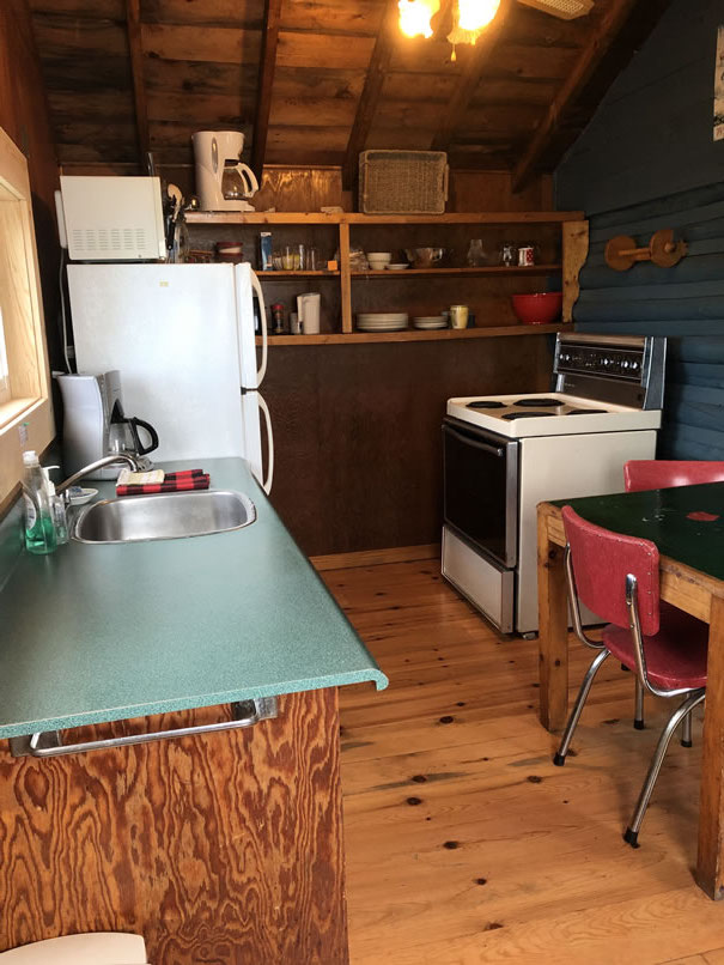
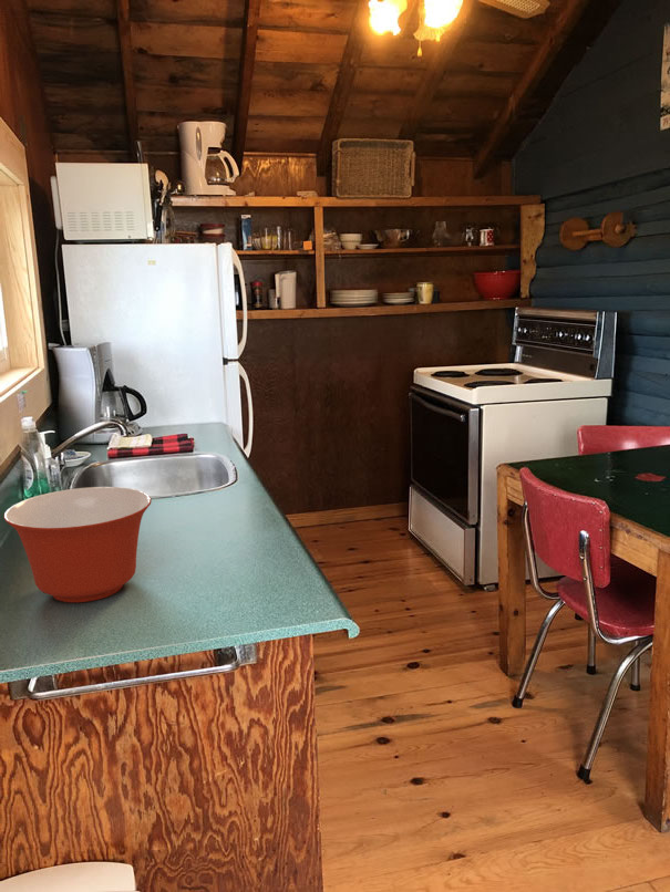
+ mixing bowl [3,486,153,603]
